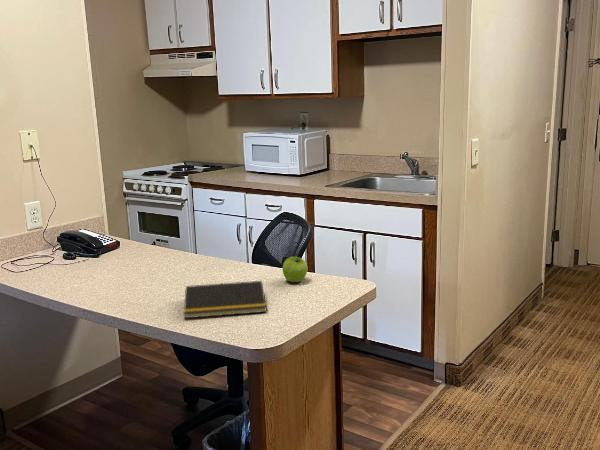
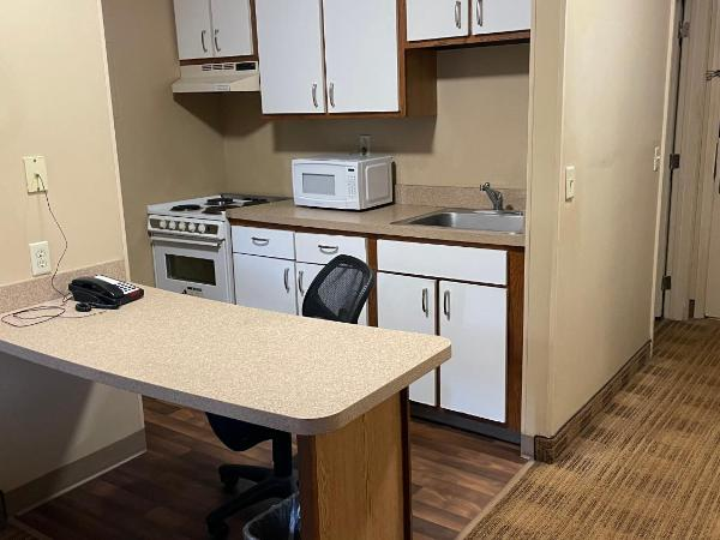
- notepad [183,280,268,319]
- fruit [282,256,309,283]
